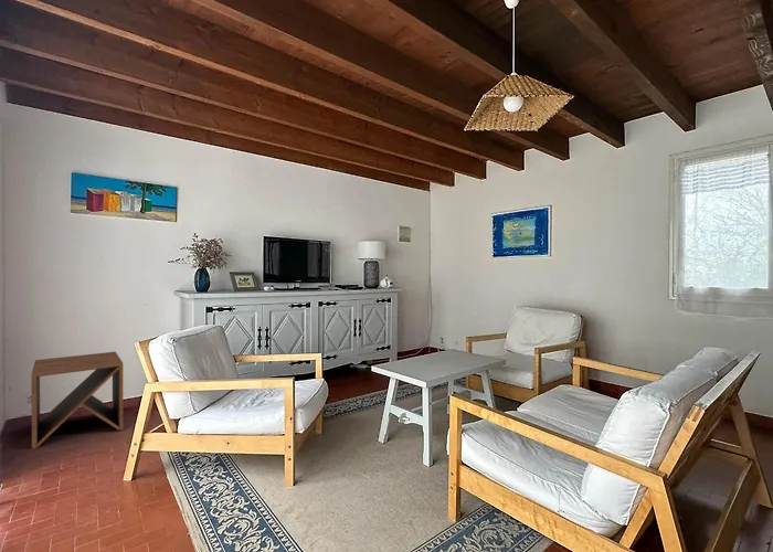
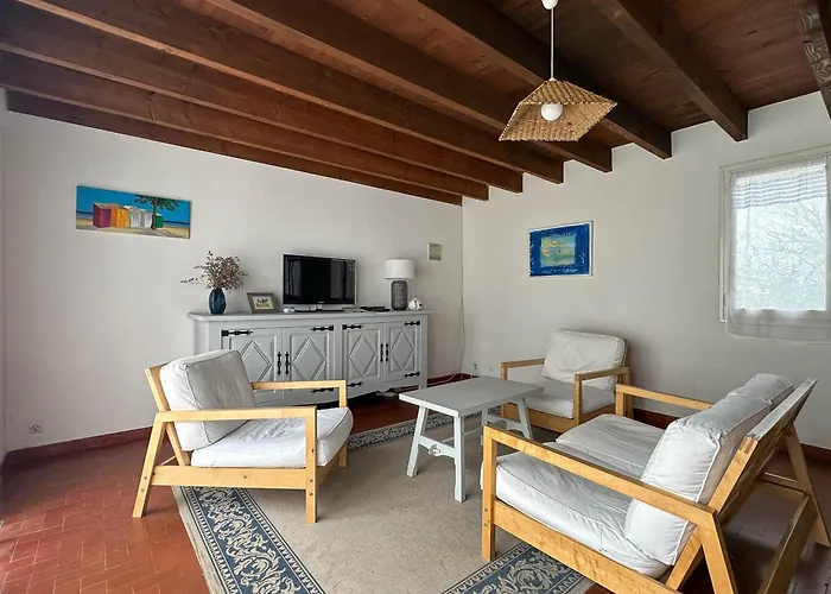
- side table [31,351,124,450]
